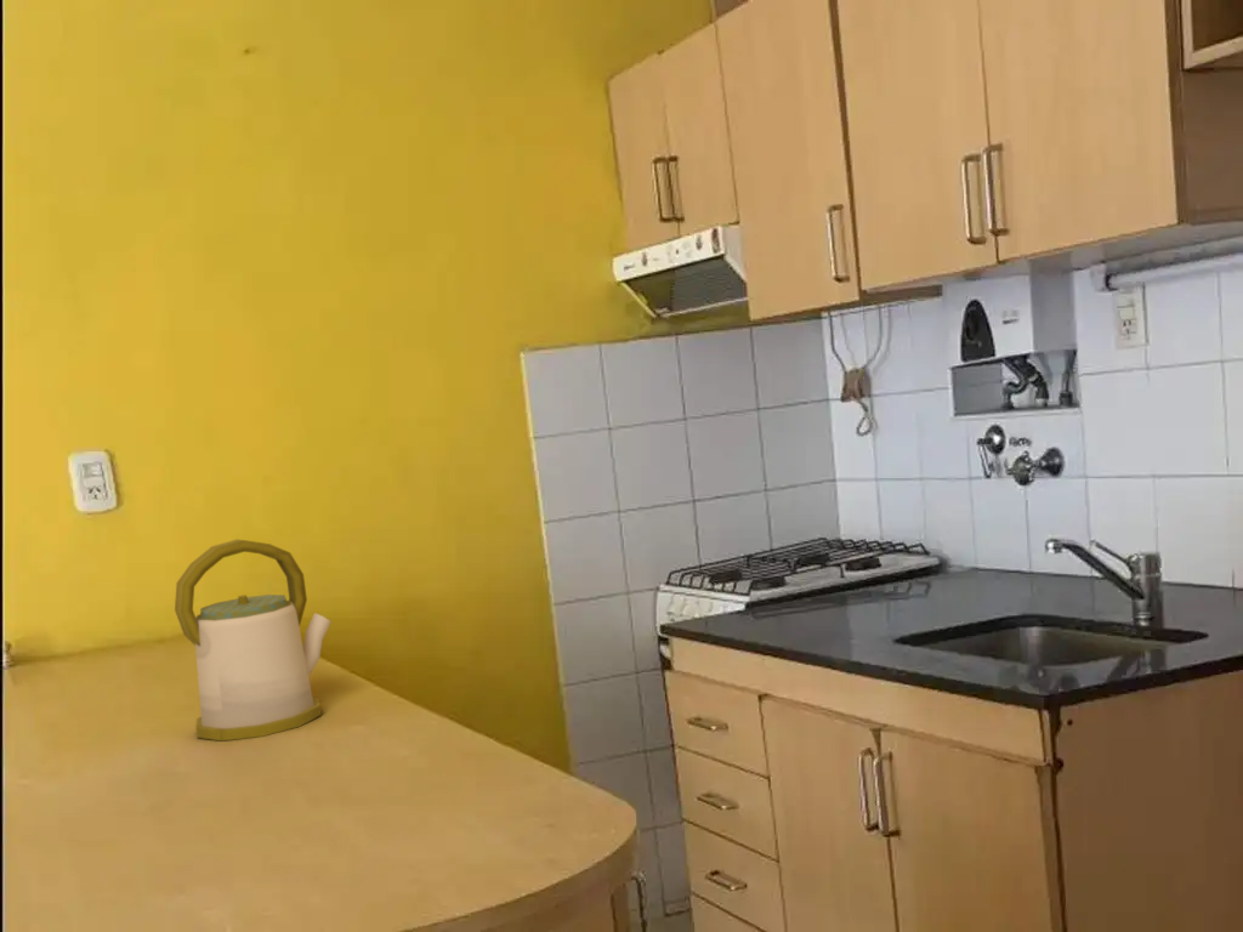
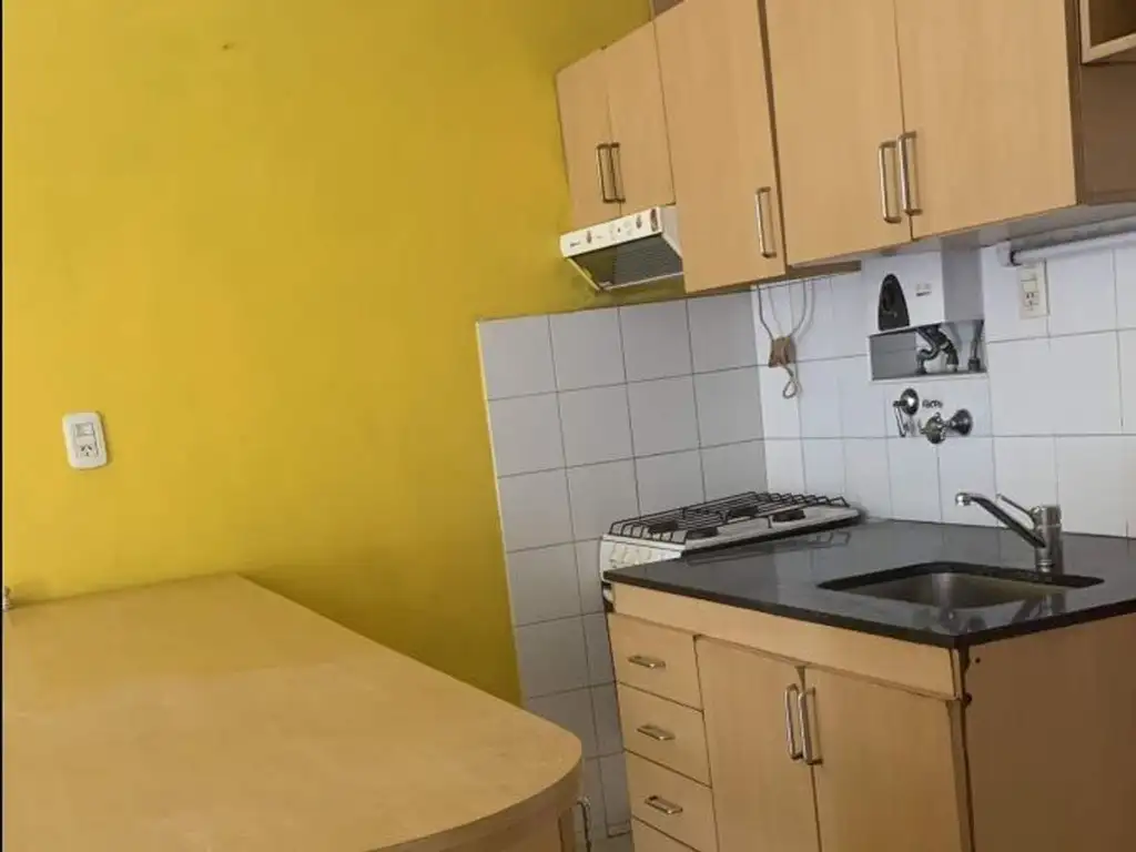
- kettle [174,538,333,743]
